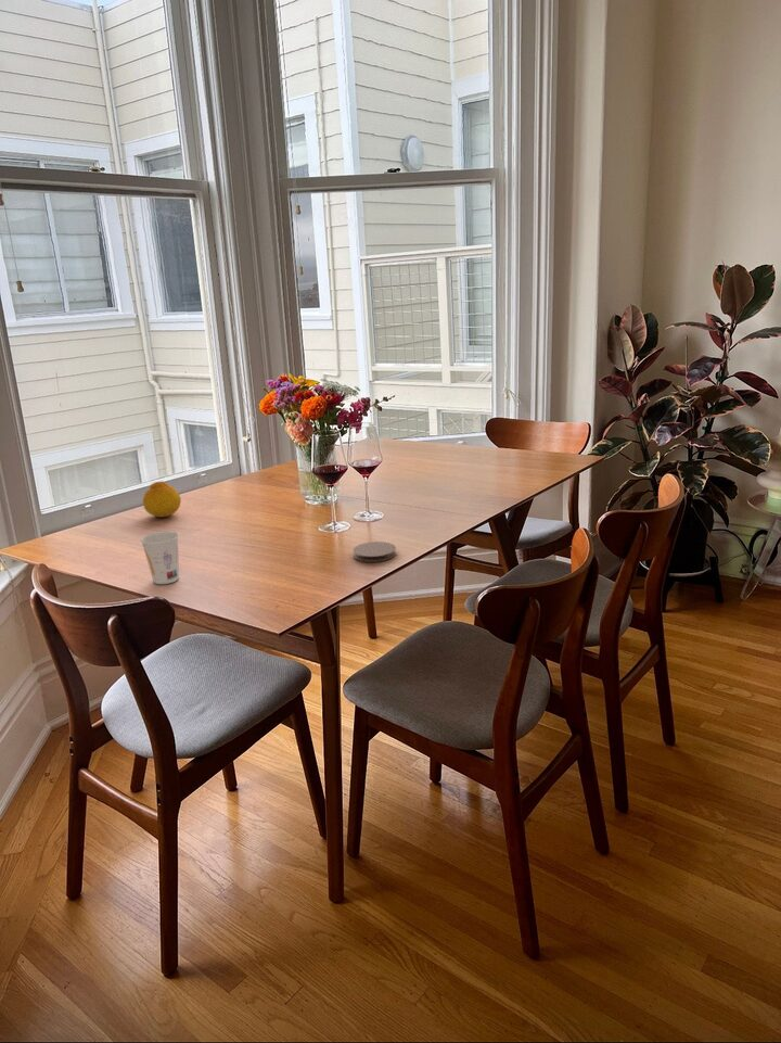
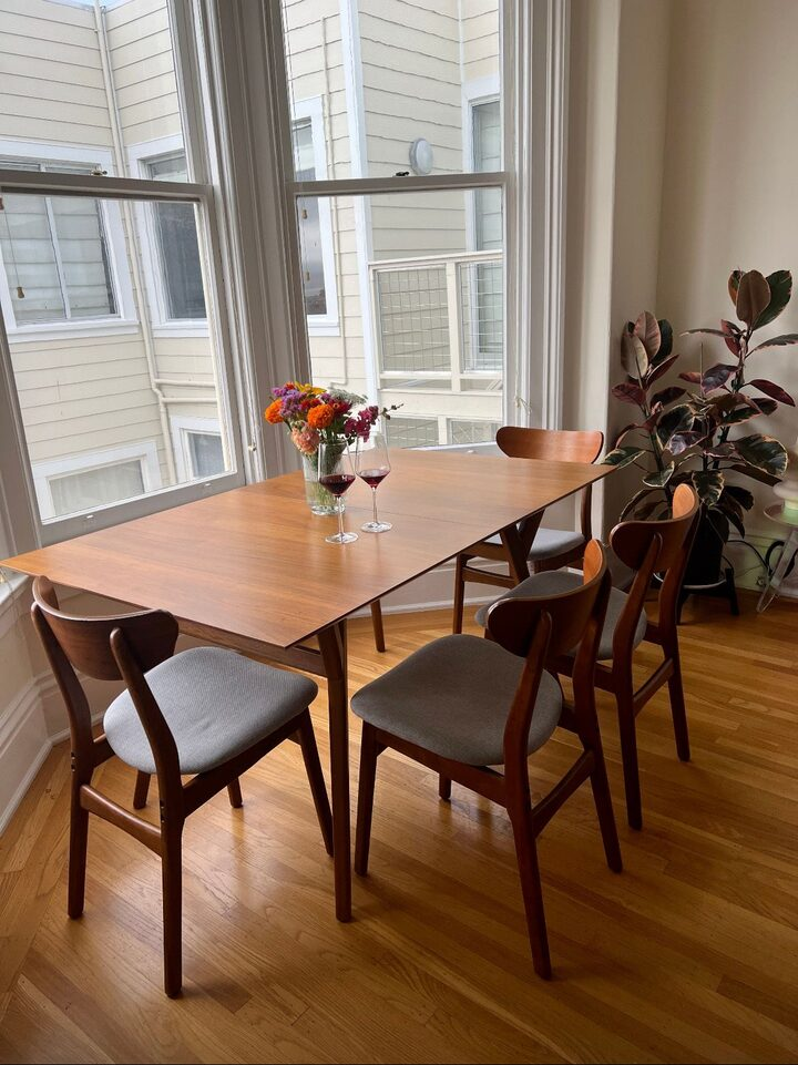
- fruit [142,480,182,518]
- cup [140,530,180,585]
- coaster [351,540,397,563]
